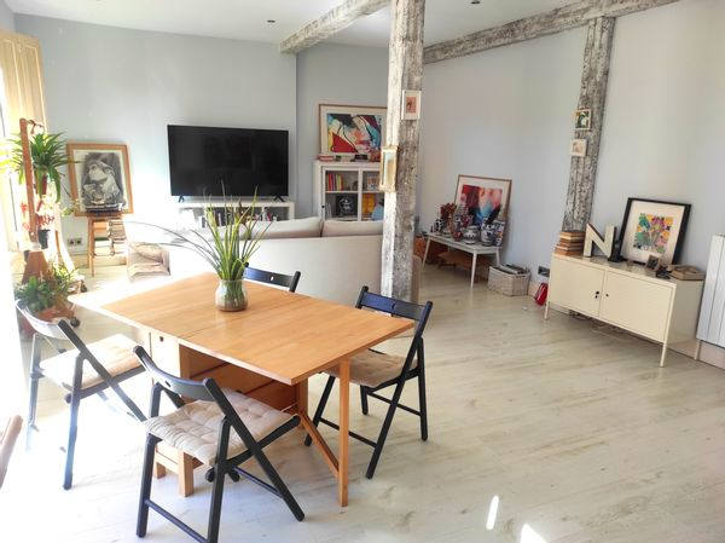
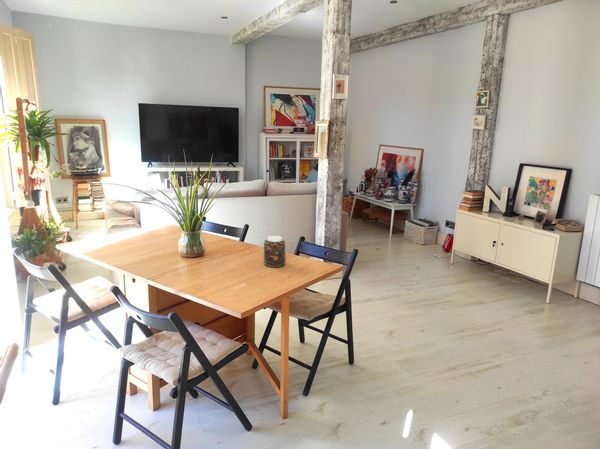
+ jar [263,235,286,268]
